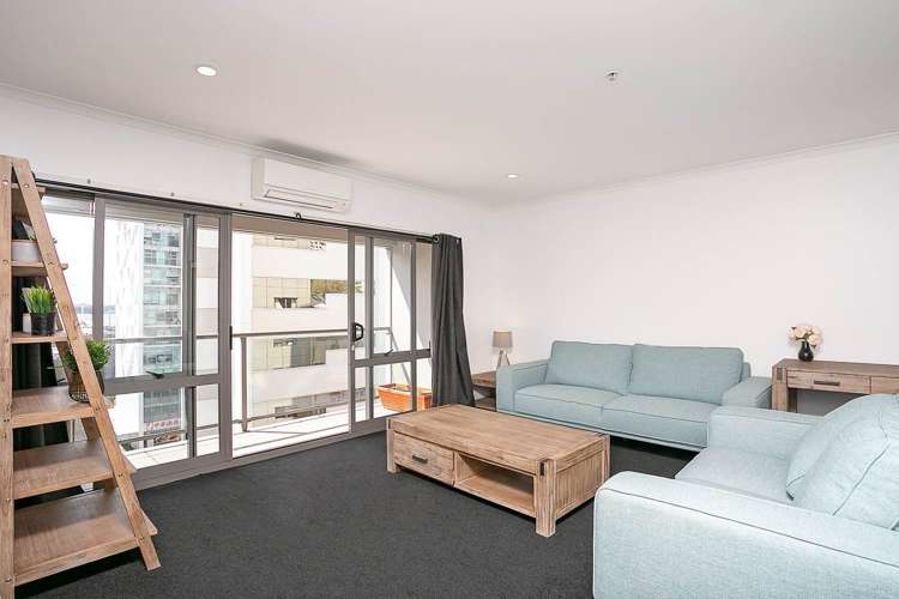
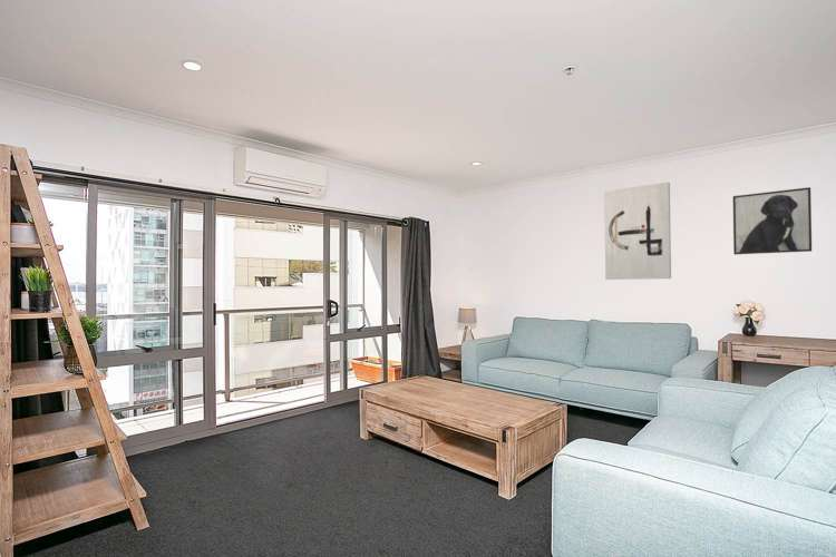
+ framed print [732,186,813,255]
+ wall art [603,180,672,281]
